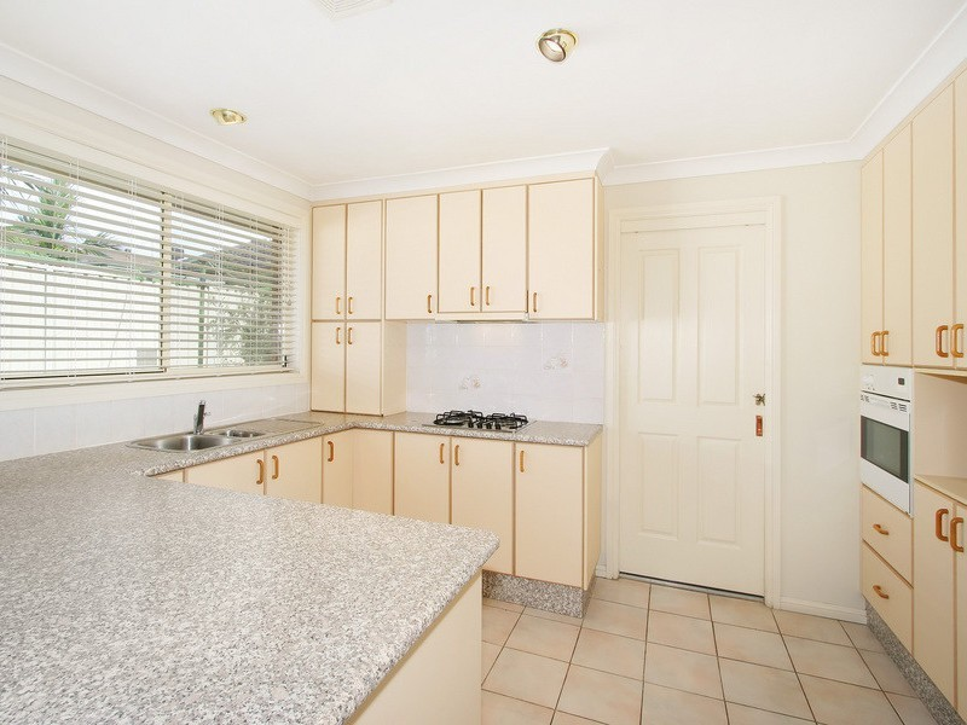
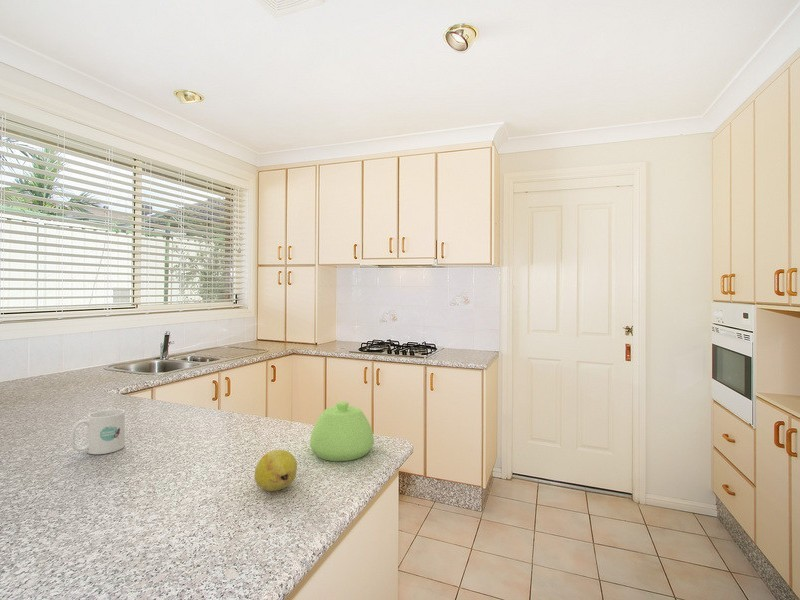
+ teapot [309,401,375,462]
+ mug [70,408,126,455]
+ fruit [254,449,298,492]
